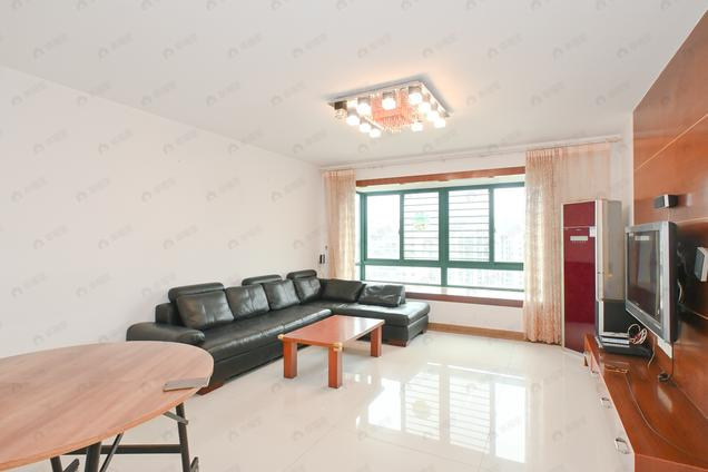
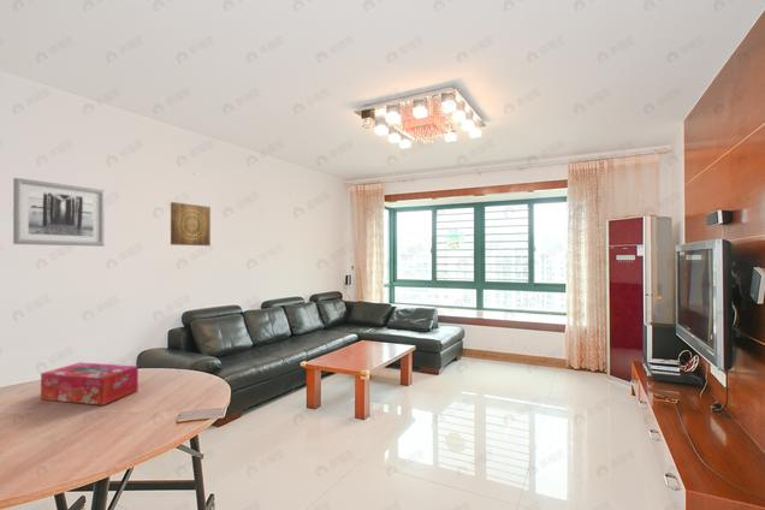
+ wall art [12,177,106,248]
+ tissue box [40,361,140,407]
+ wall art [170,201,212,247]
